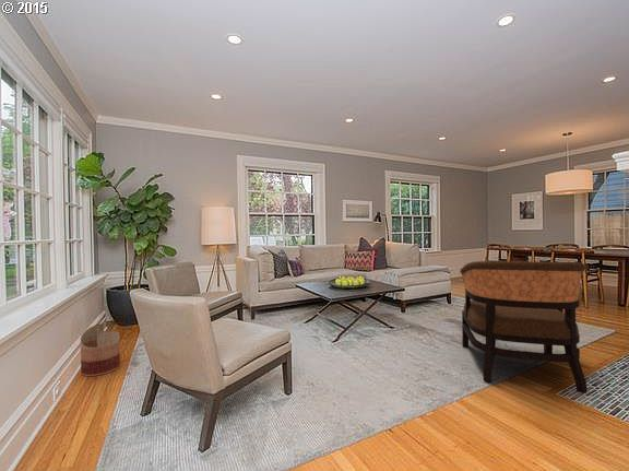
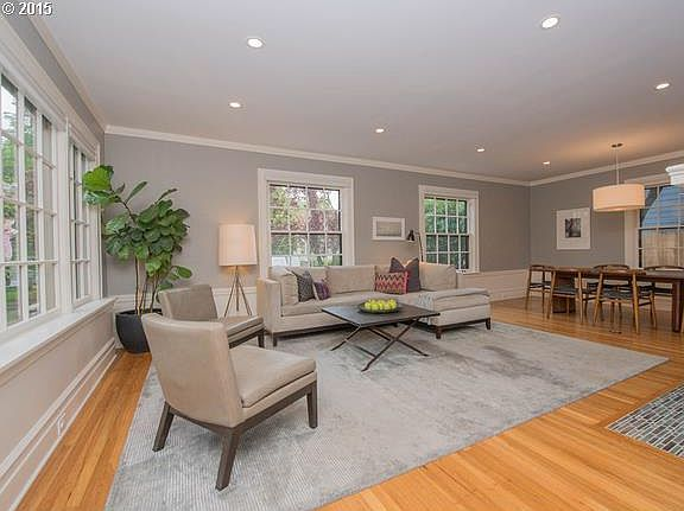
- armchair [459,260,588,395]
- basket [80,321,121,377]
